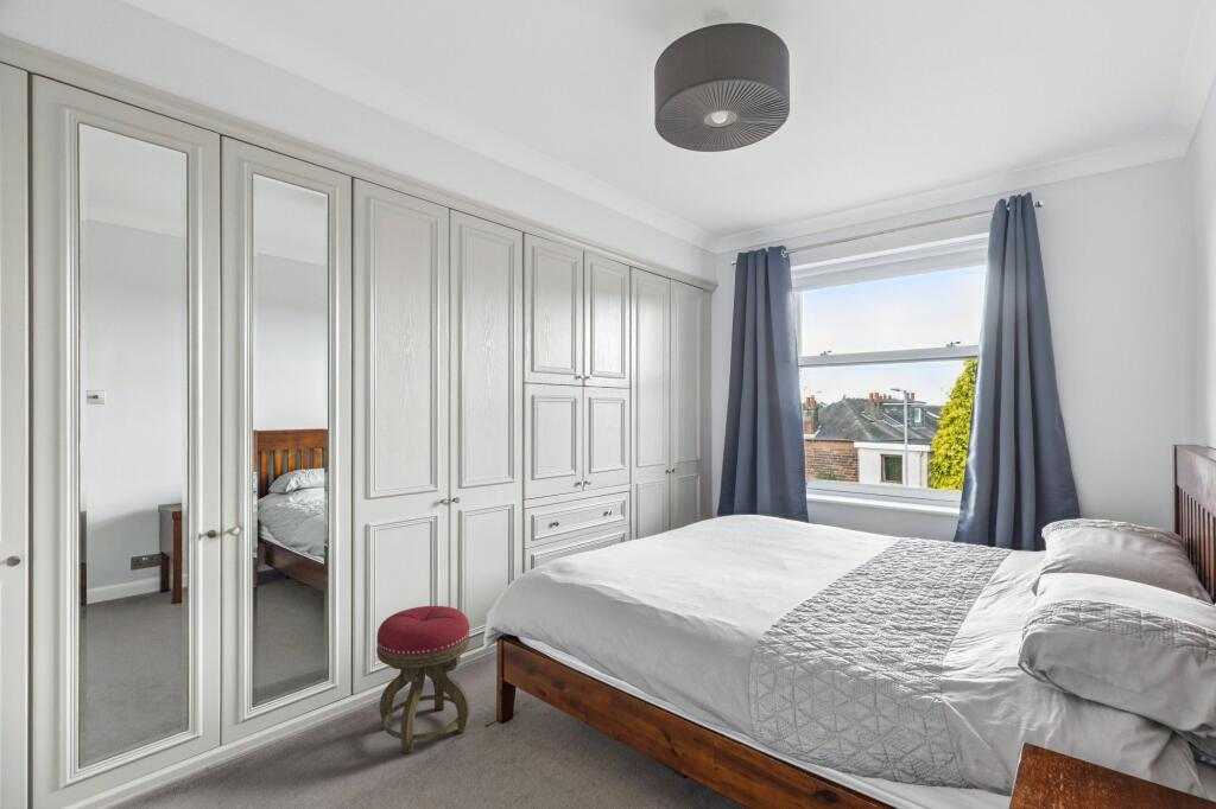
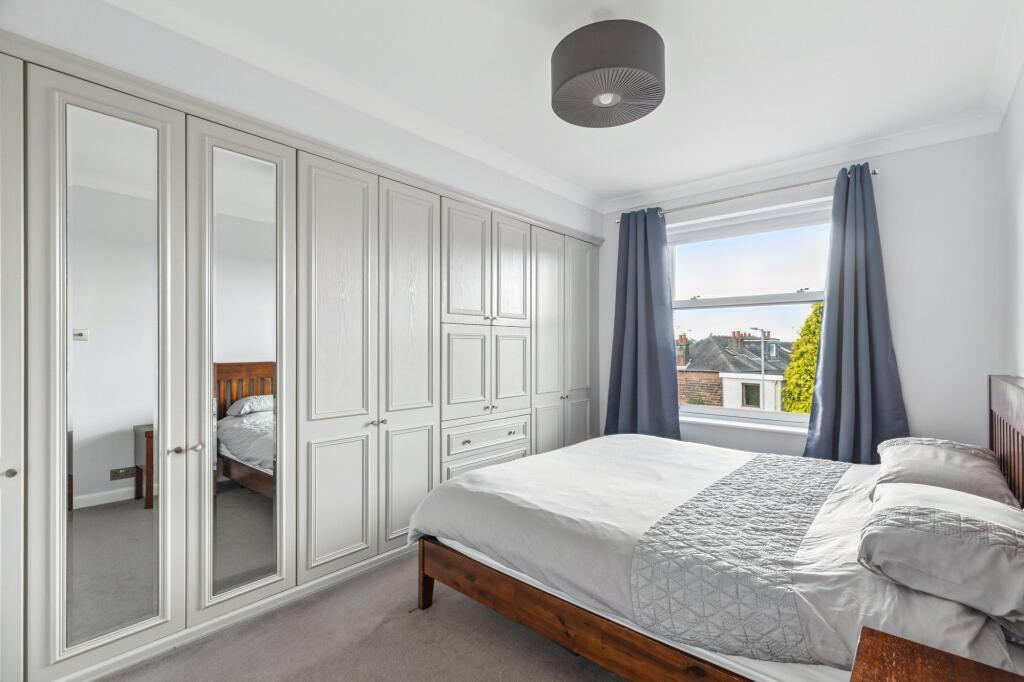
- stool [375,605,471,754]
